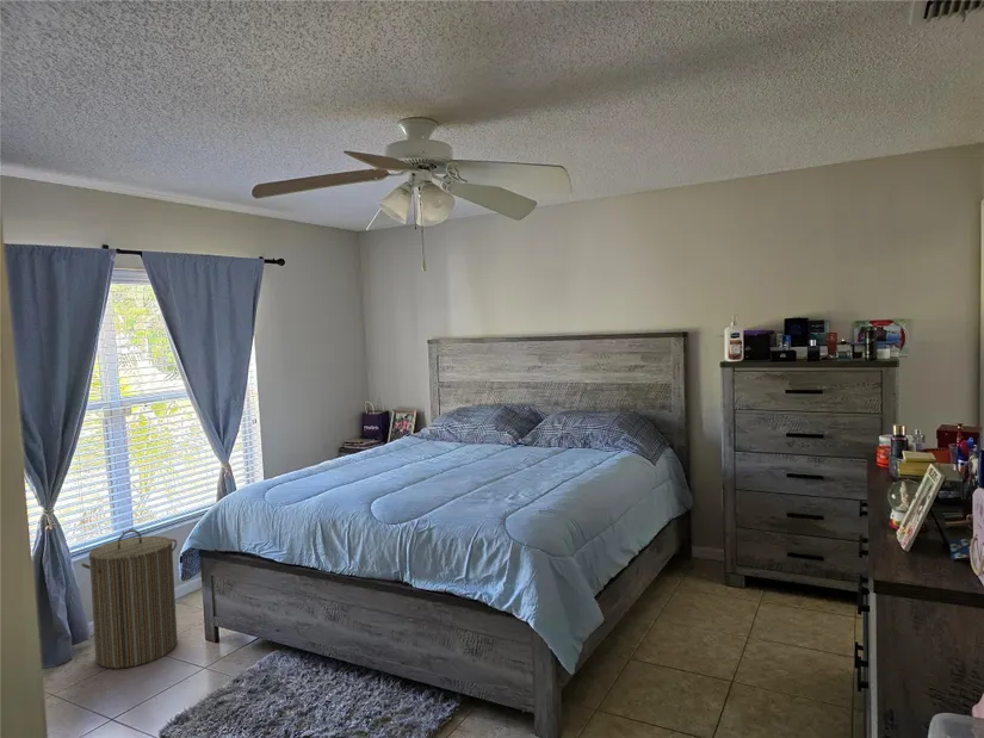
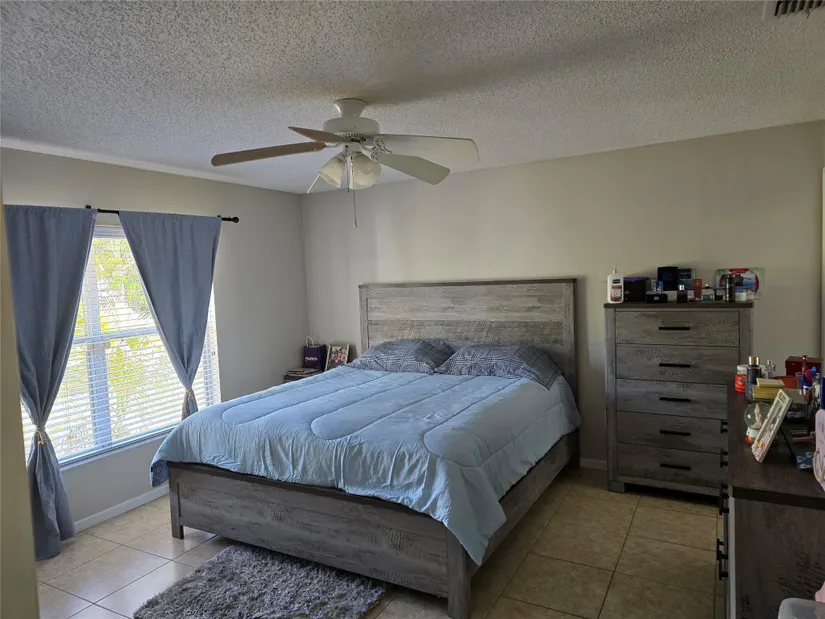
- laundry hamper [80,528,179,669]
